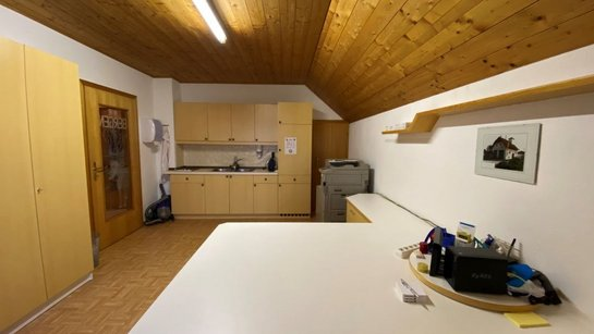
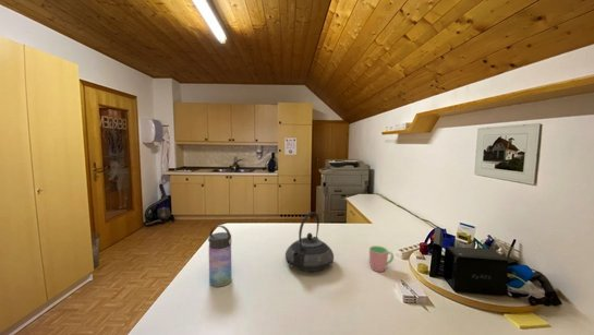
+ water bottle [207,224,233,288]
+ teapot [284,211,335,273]
+ cup [368,244,395,273]
